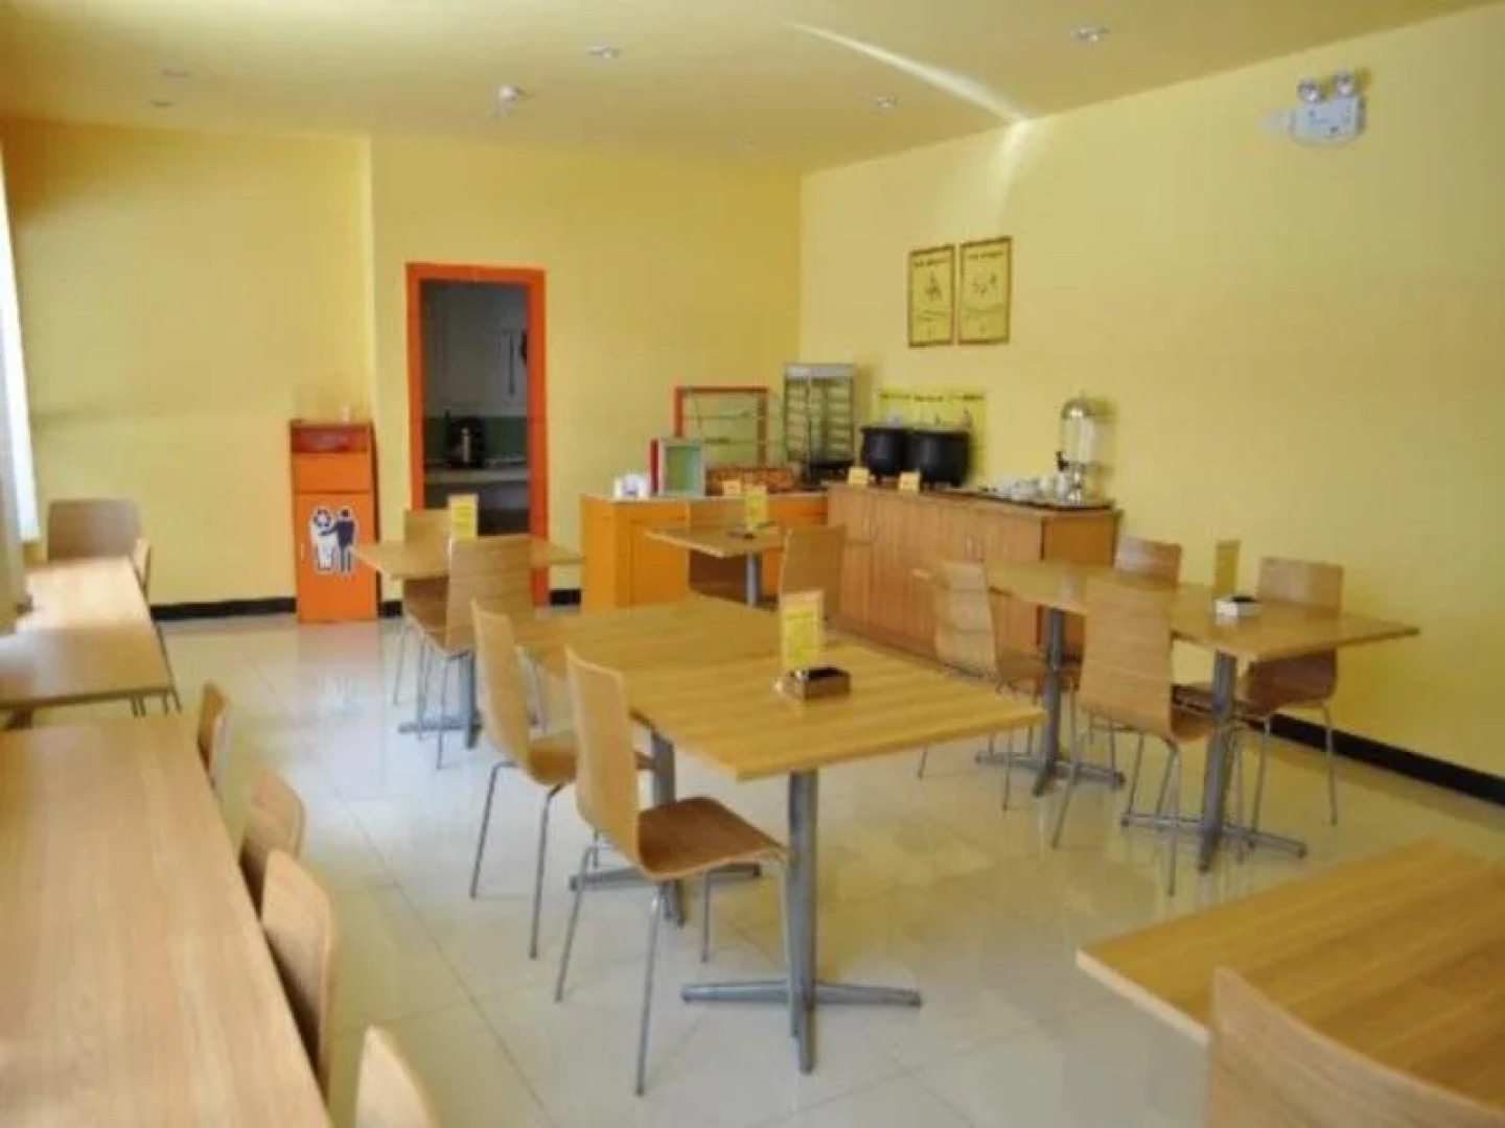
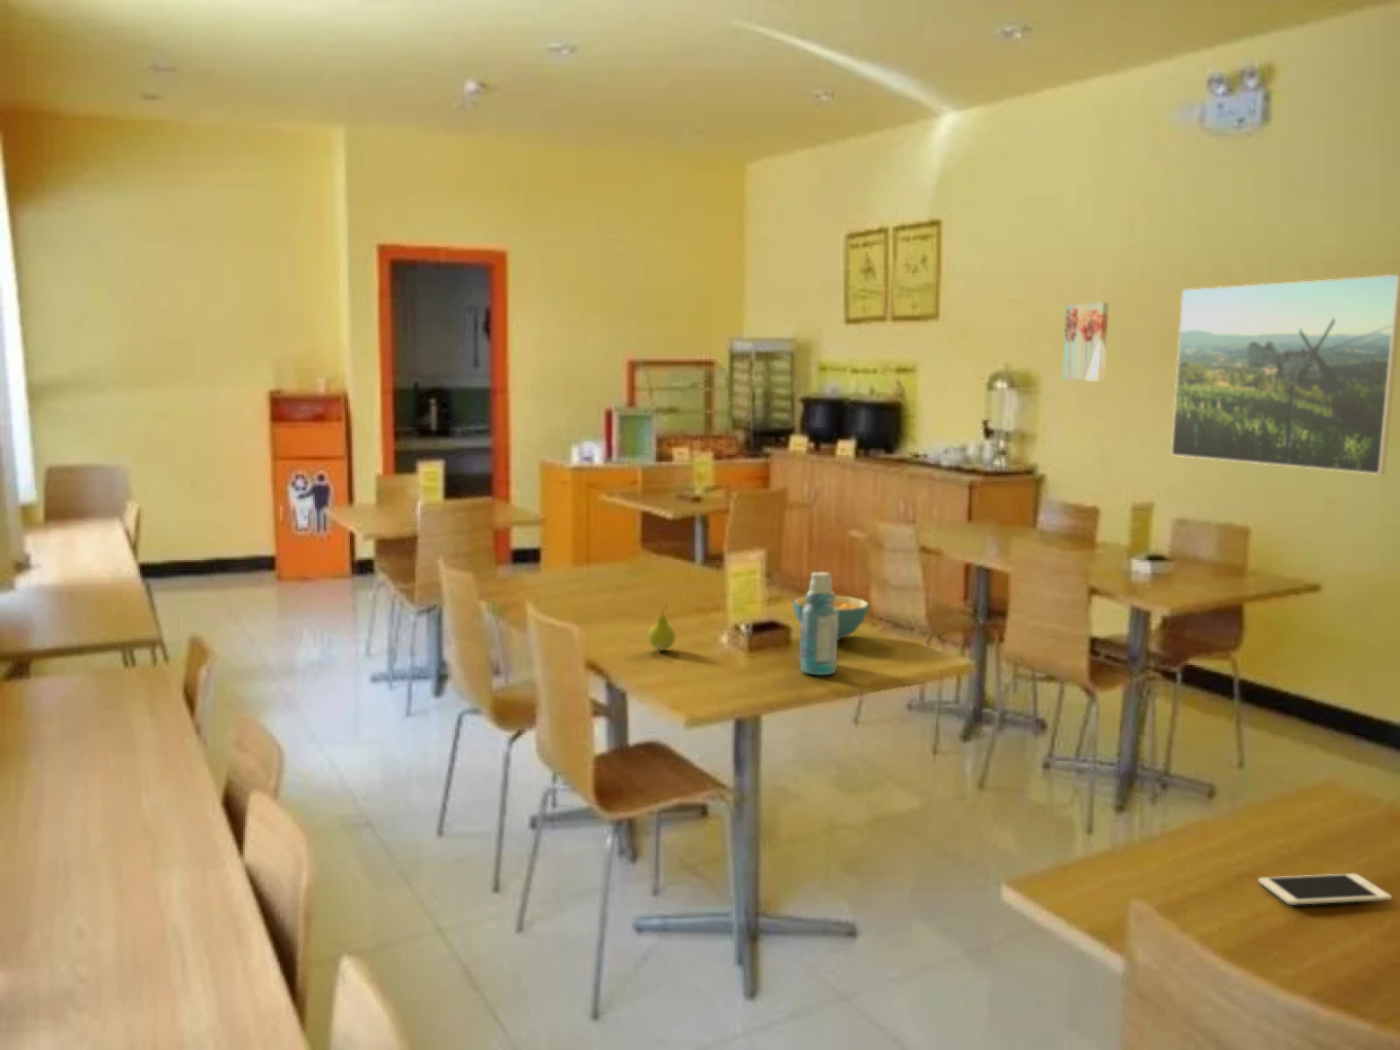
+ bottle [798,570,838,676]
+ wall art [1062,301,1109,382]
+ cell phone [1257,874,1393,907]
+ fruit [647,603,677,652]
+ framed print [1171,275,1400,475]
+ cereal bowl [793,594,870,641]
